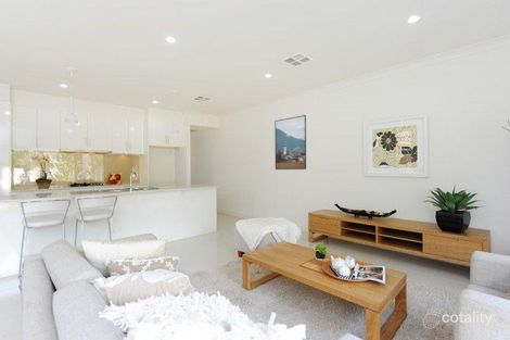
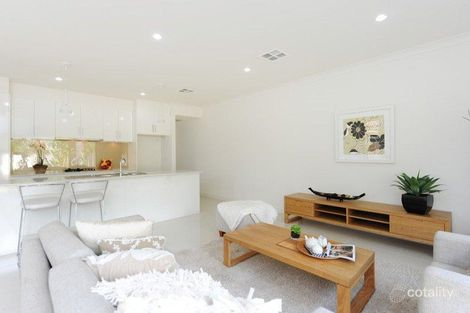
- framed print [273,114,307,171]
